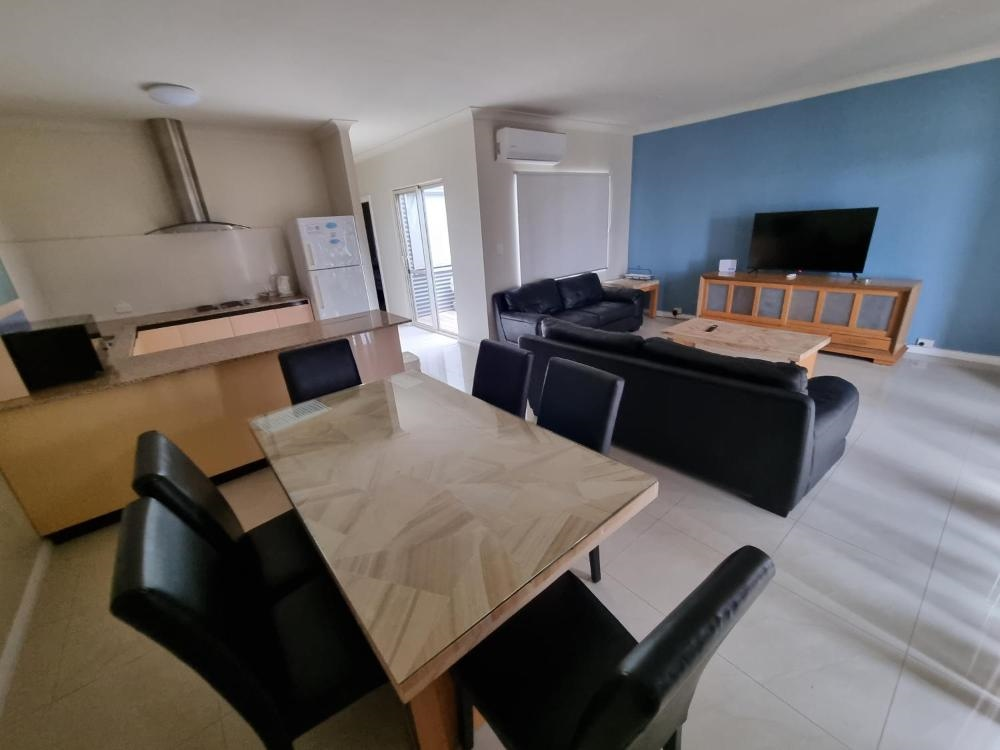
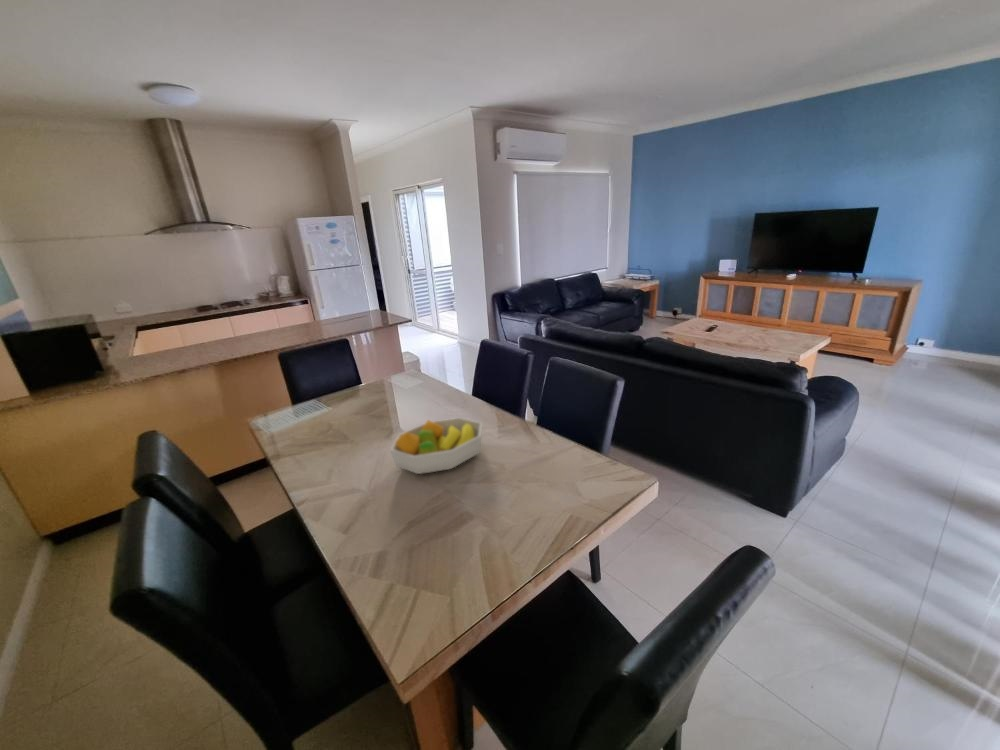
+ fruit bowl [389,417,483,475]
